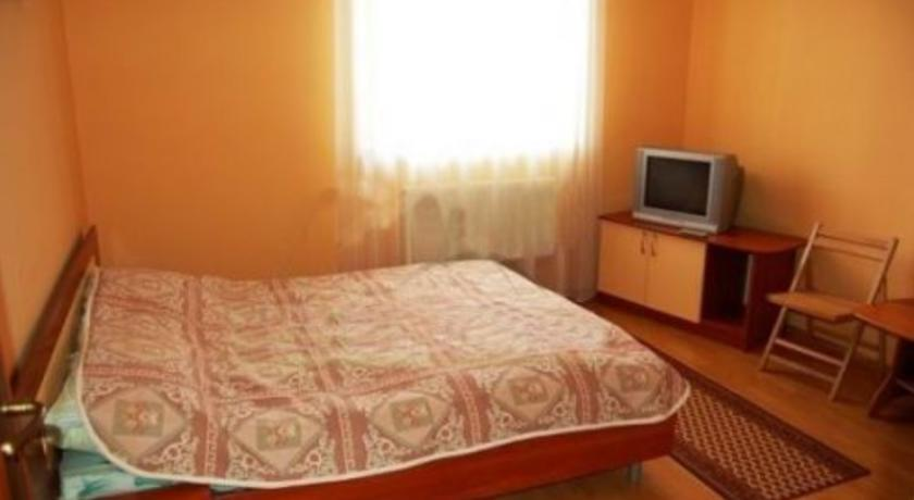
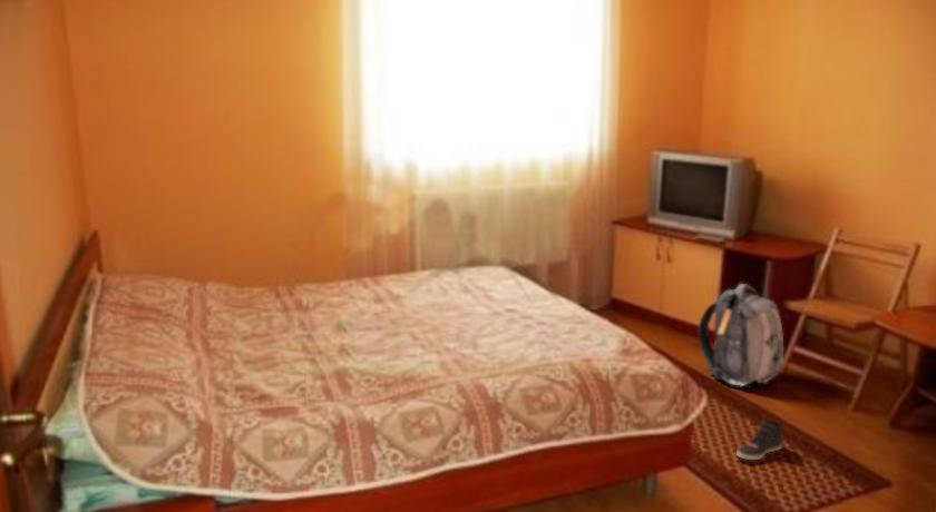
+ backpack [698,283,787,388]
+ sneaker [735,419,784,461]
